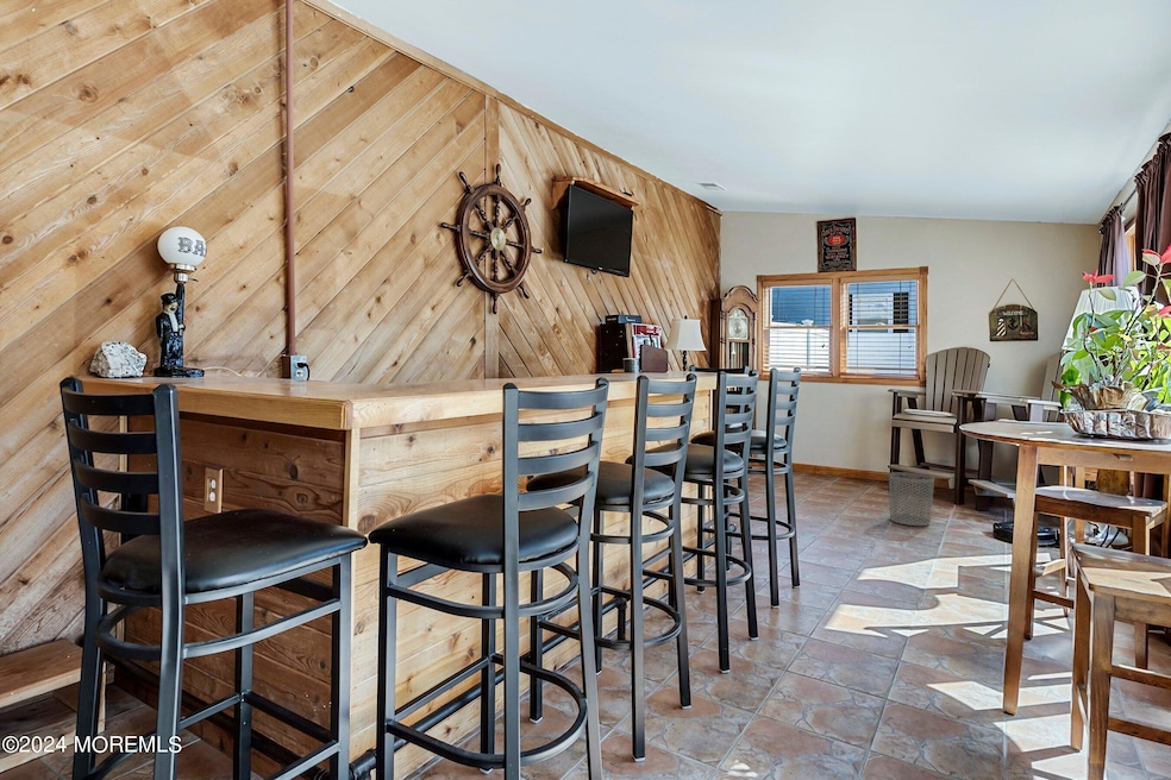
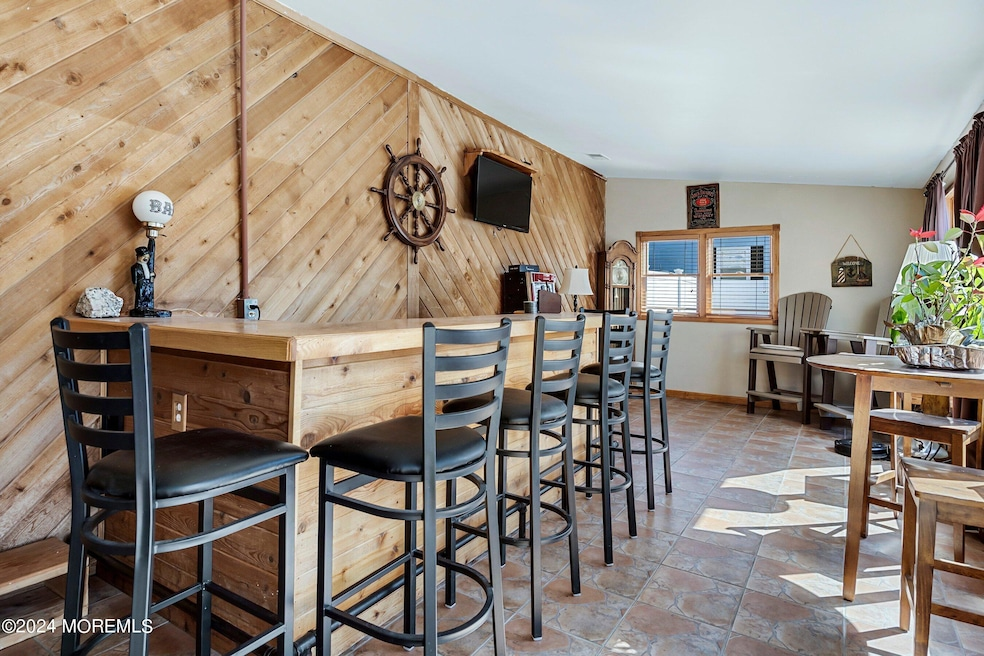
- waste bin [888,471,935,527]
